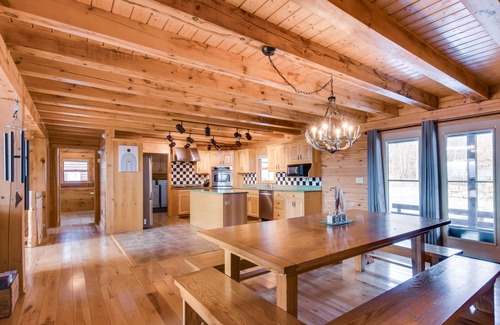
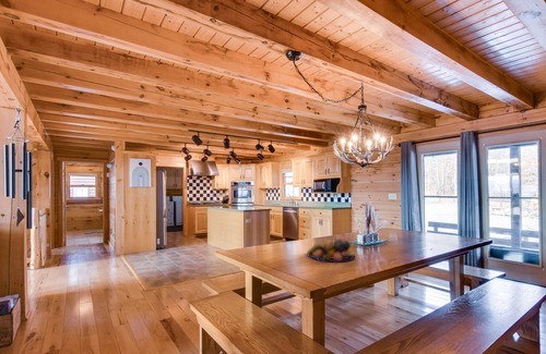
+ fruit bowl [306,239,357,263]
